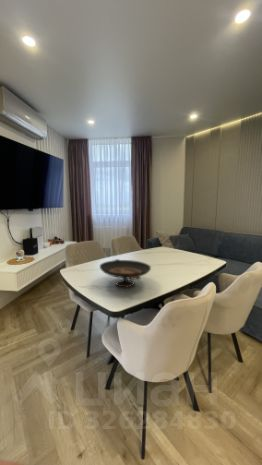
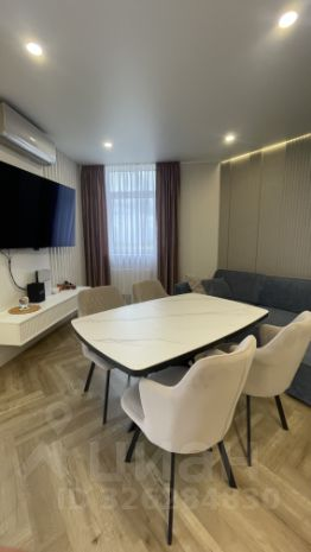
- decorative bowl [99,258,152,289]
